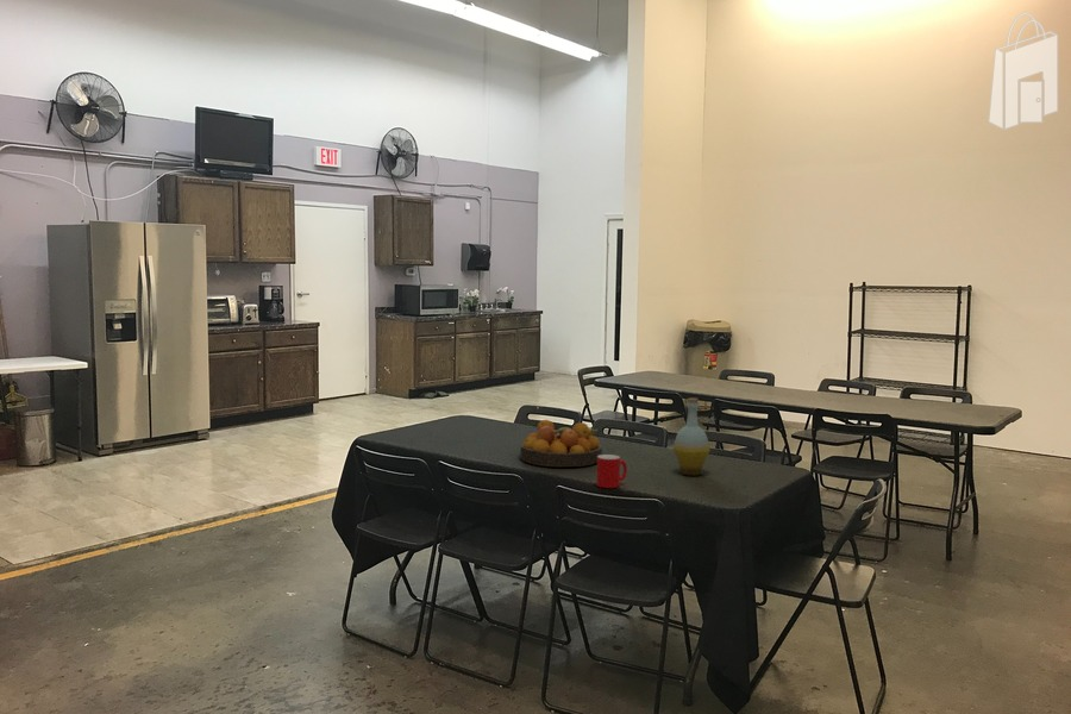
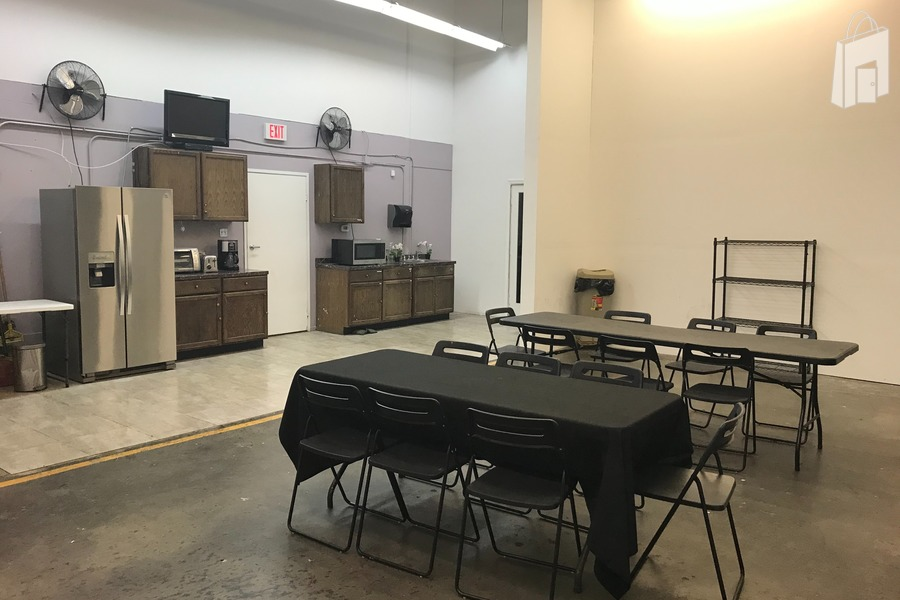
- fruit bowl [519,419,603,468]
- cup [596,453,628,489]
- bottle [672,397,712,476]
